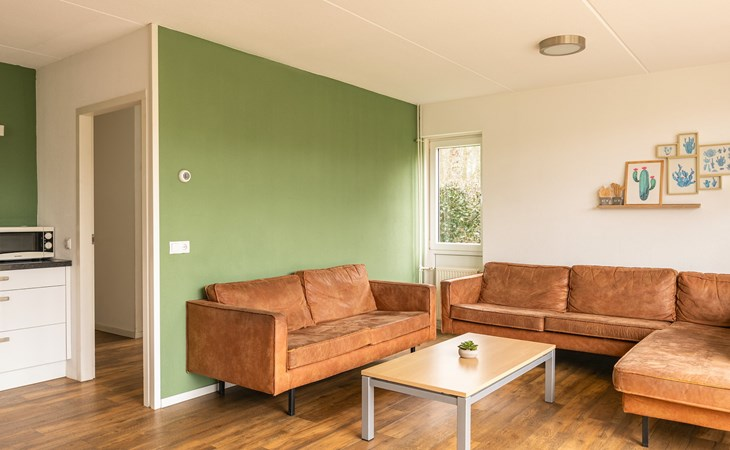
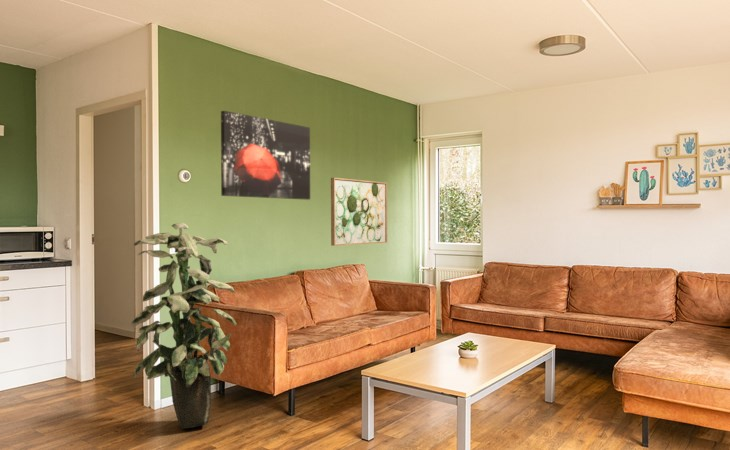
+ wall art [220,110,311,201]
+ indoor plant [130,222,238,430]
+ wall art [330,177,388,247]
